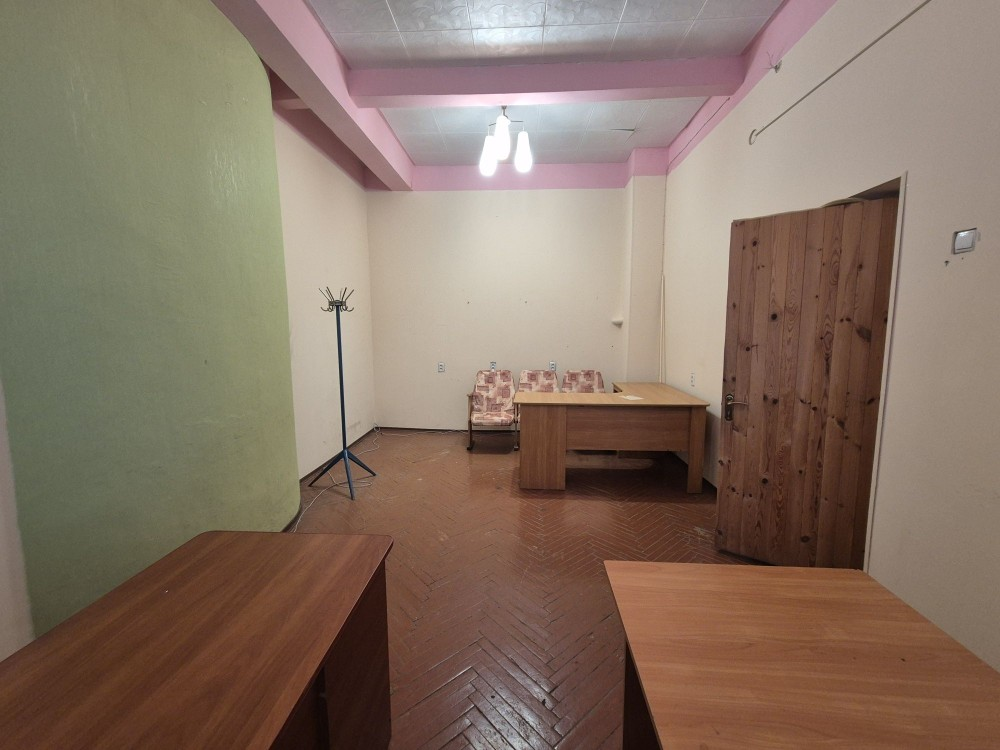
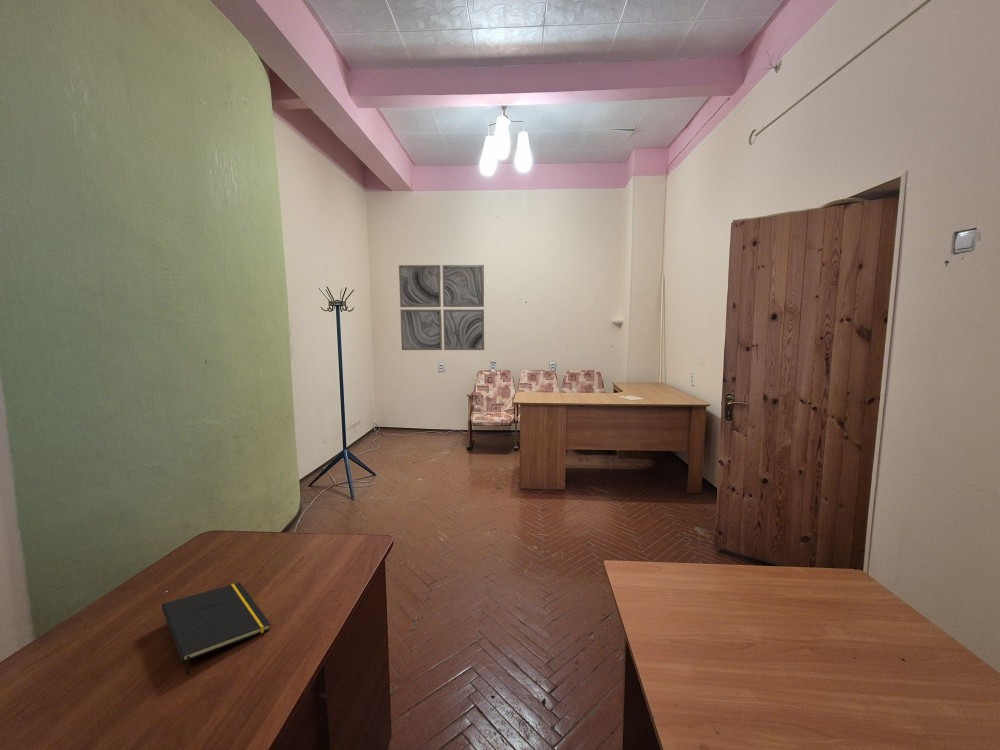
+ notepad [161,581,271,677]
+ wall art [398,264,485,351]
